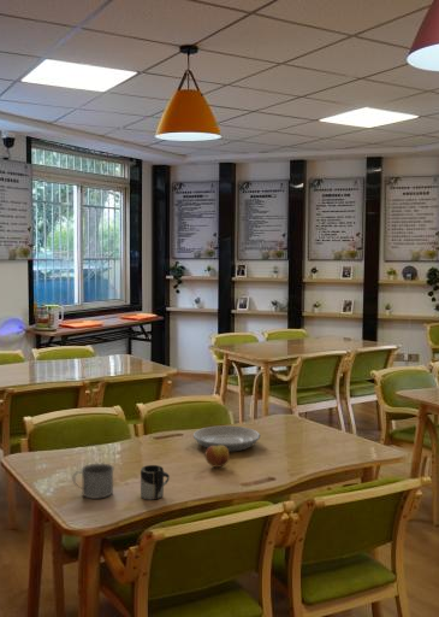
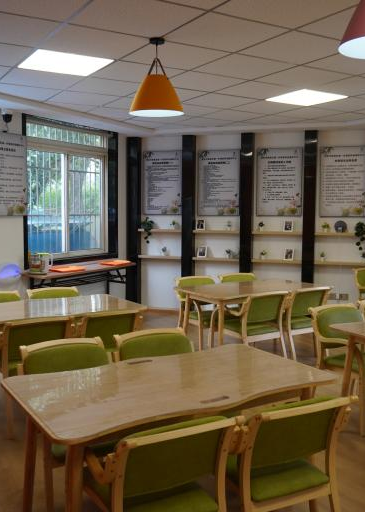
- fruit [203,446,231,469]
- mug [71,463,115,500]
- cup [140,464,171,501]
- plate [192,424,261,453]
